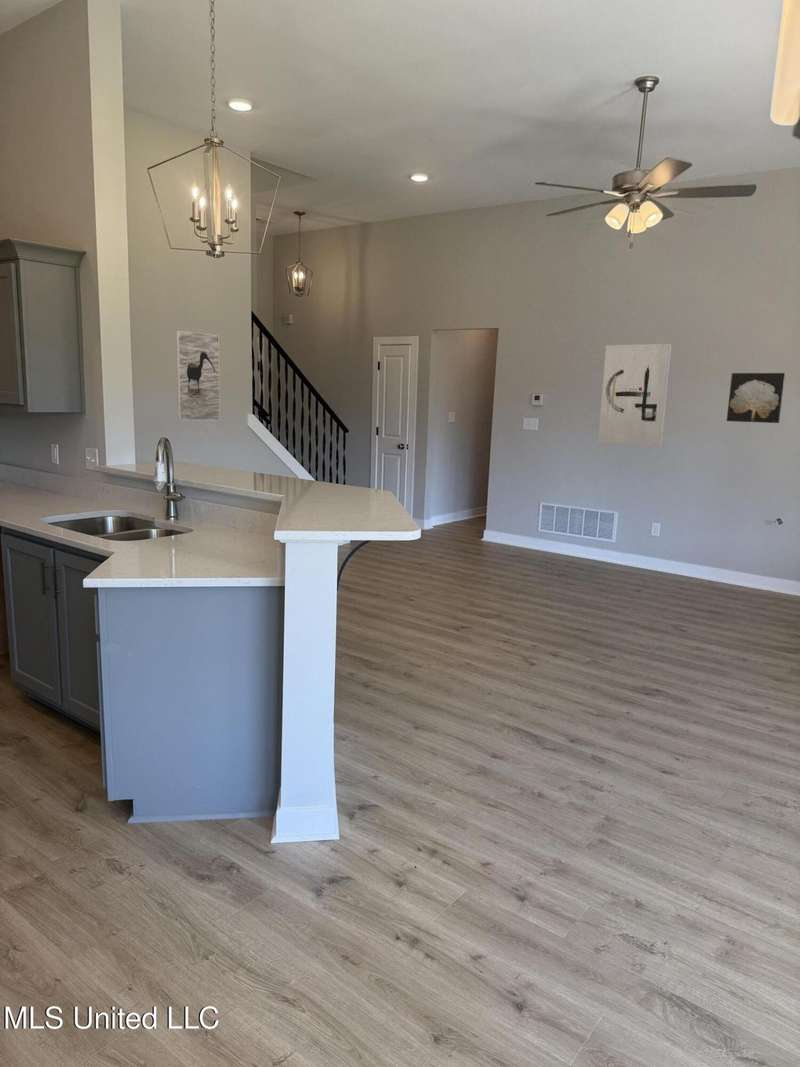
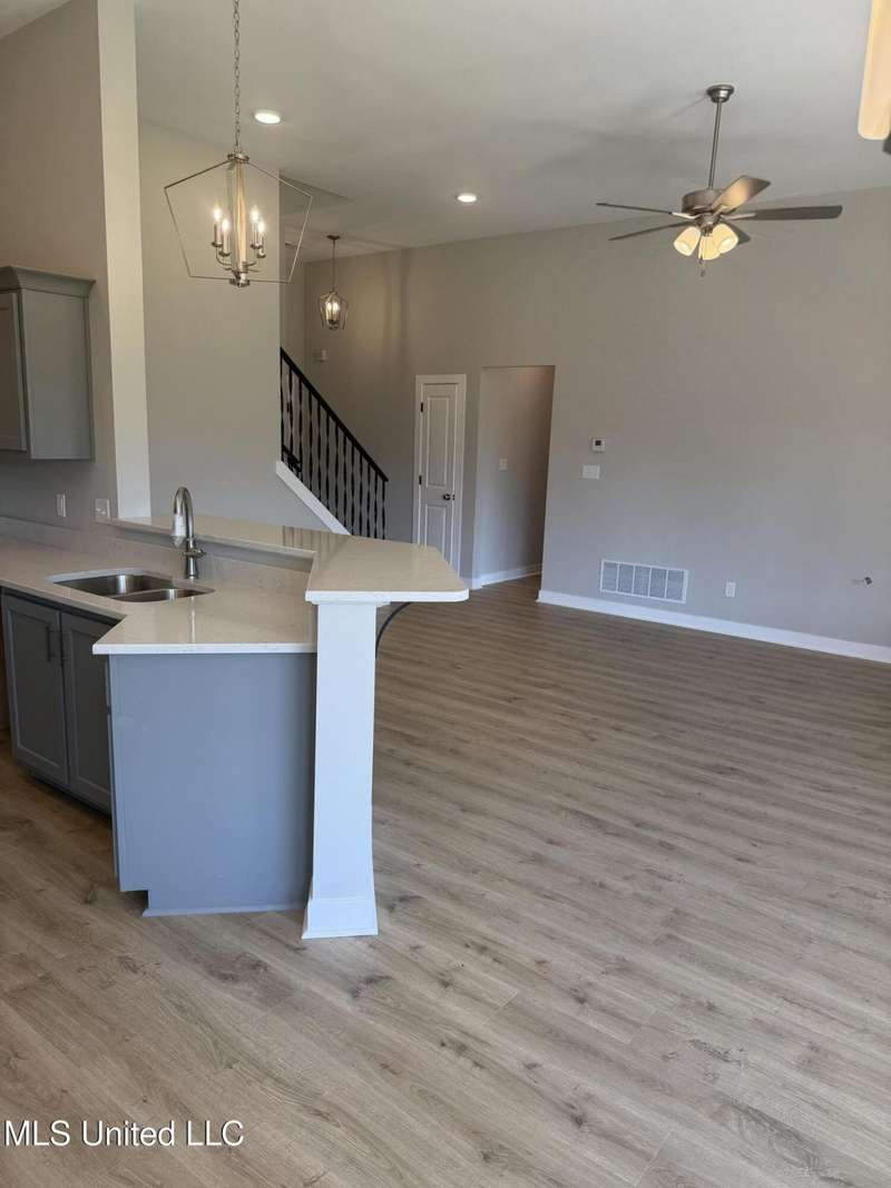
- wall art [726,372,786,424]
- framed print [175,330,221,421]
- wall art [597,343,672,447]
